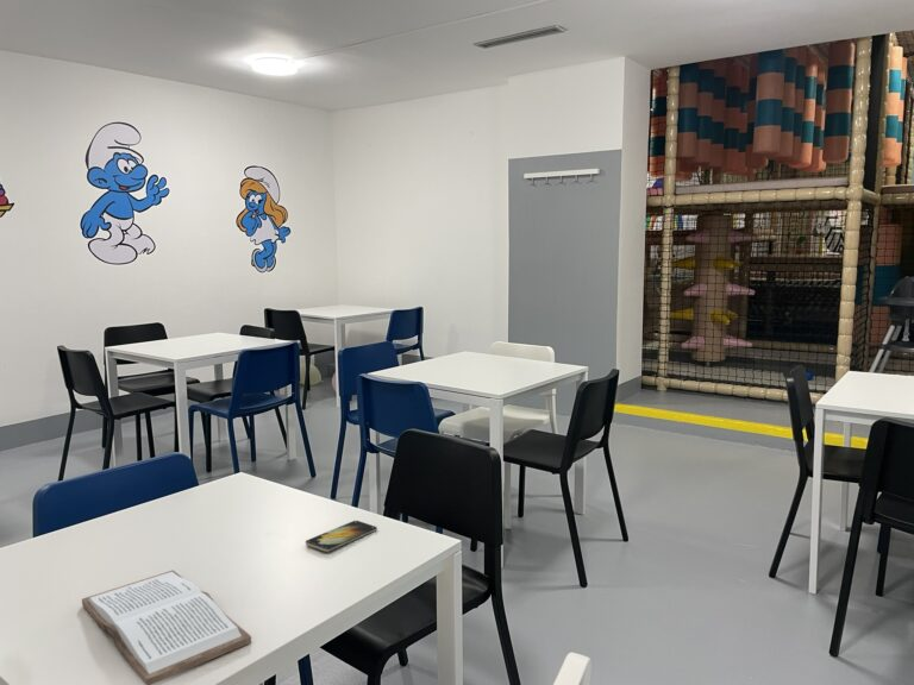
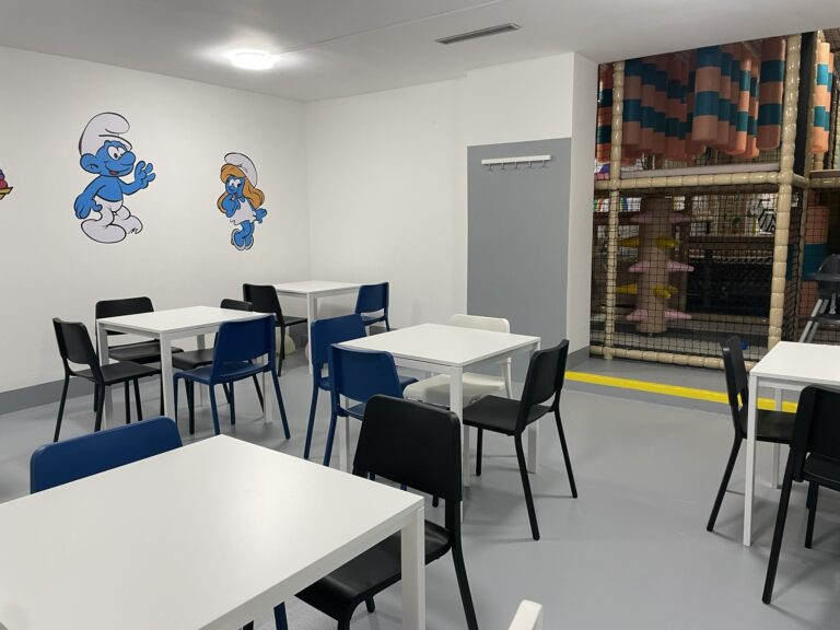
- book [81,568,252,685]
- smartphone [305,520,378,553]
